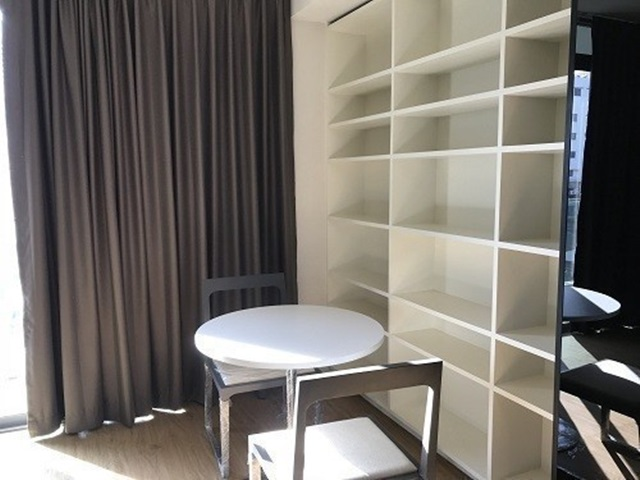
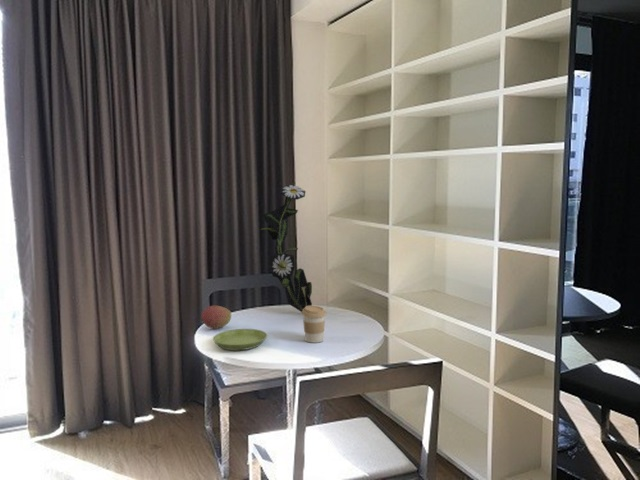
+ saucer [212,328,268,351]
+ fruit [200,305,232,330]
+ coffee cup [301,305,327,344]
+ plant [259,184,313,313]
